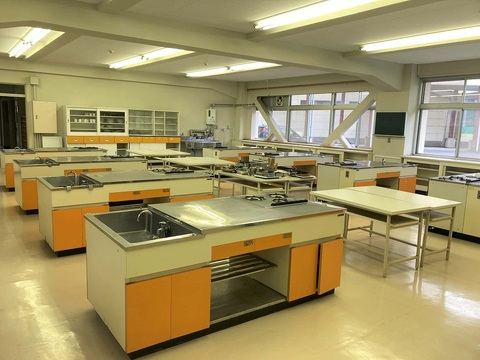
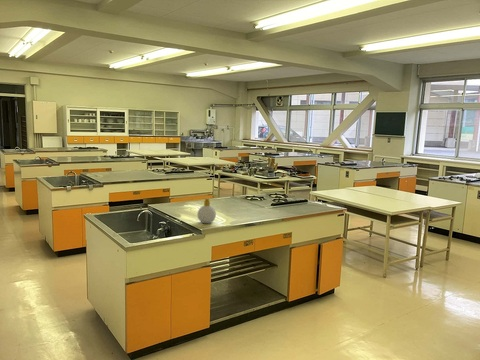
+ soap bottle [196,197,217,224]
